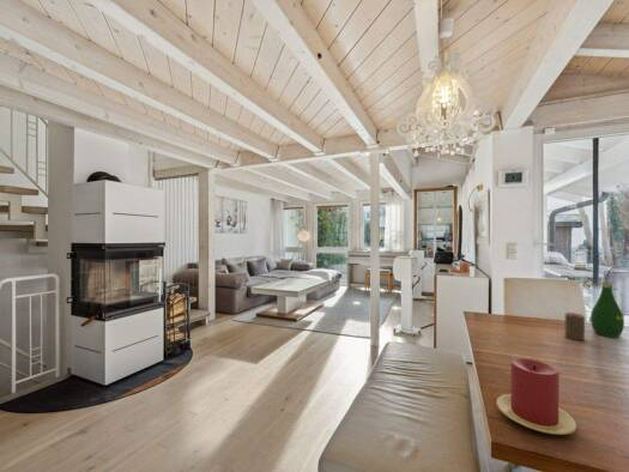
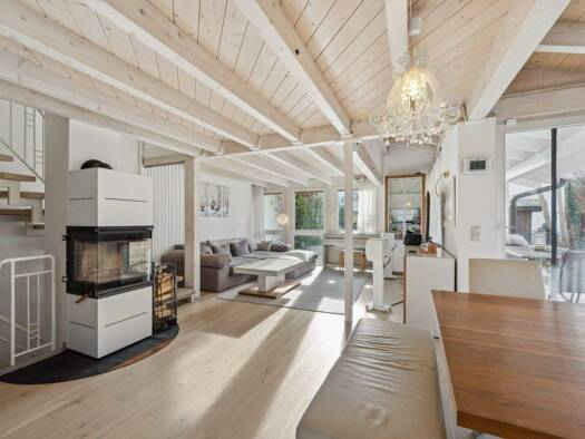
- bottle [589,280,625,339]
- cup [563,311,586,341]
- candle [495,357,577,436]
